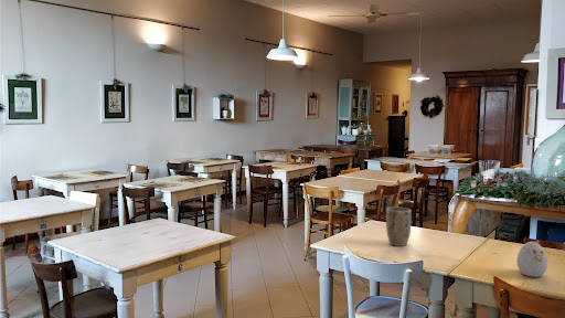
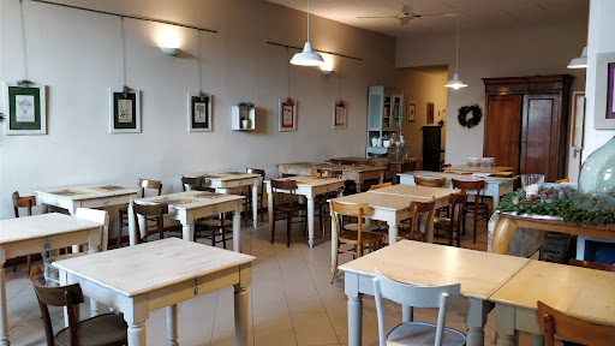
- plant pot [385,206,413,247]
- decorative egg [515,241,548,278]
